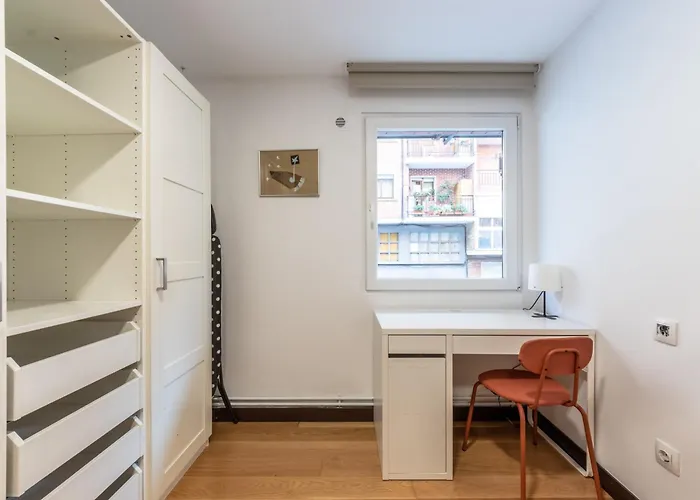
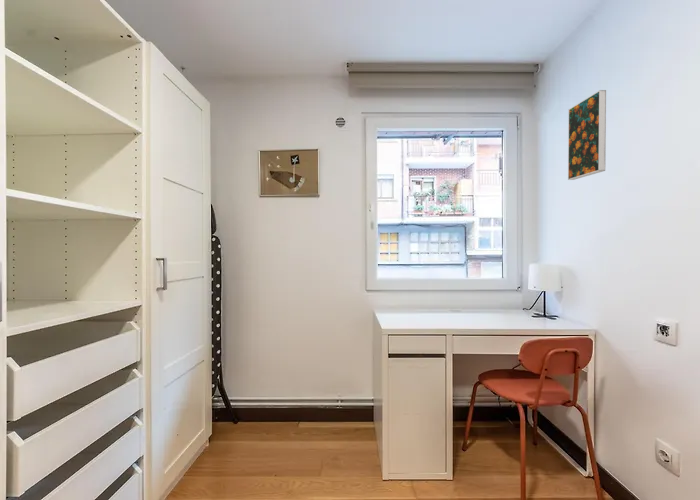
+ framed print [567,89,607,181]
